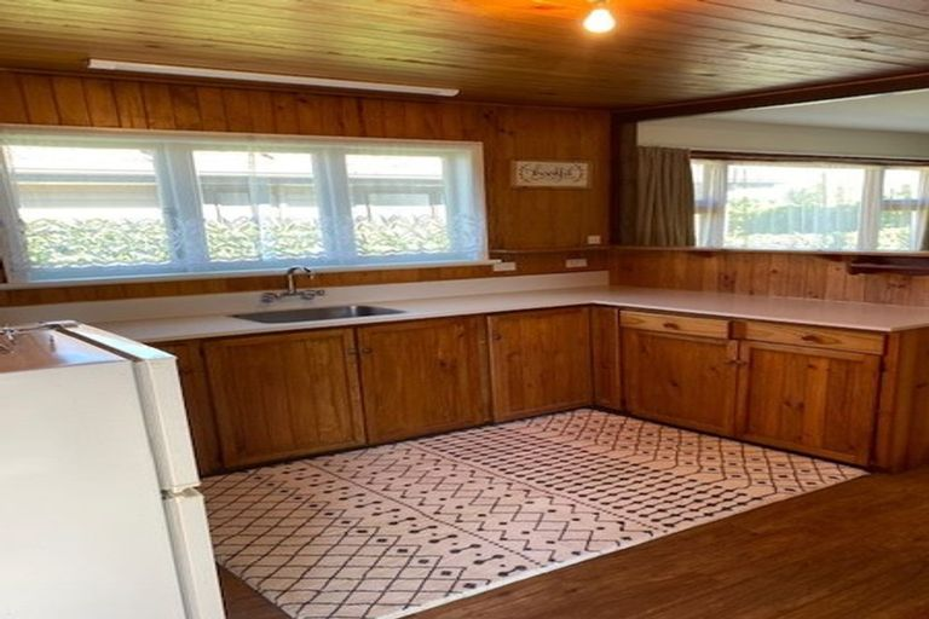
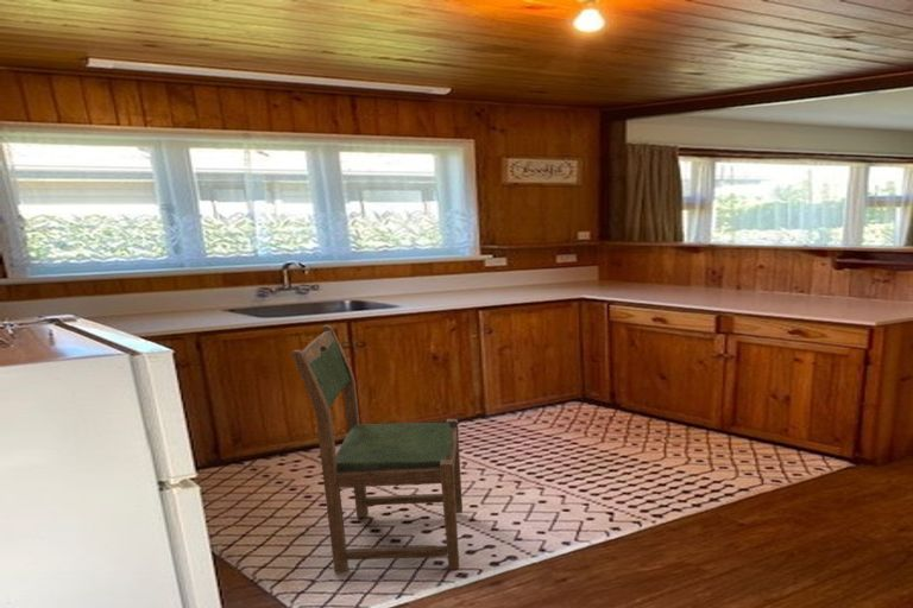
+ dining chair [290,324,464,572]
